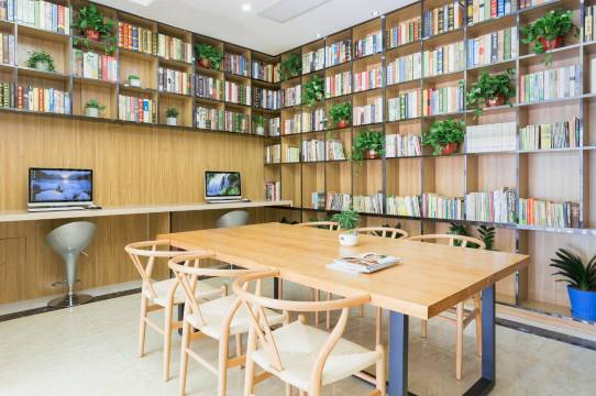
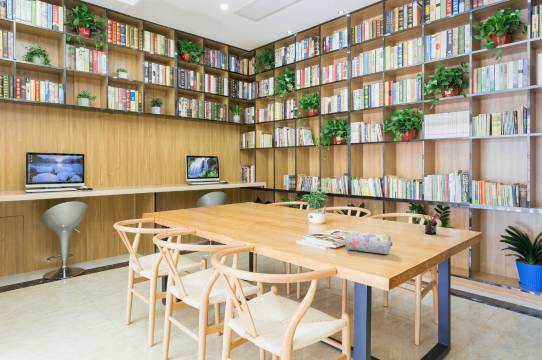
+ pen holder [421,211,439,235]
+ pencil case [343,229,393,255]
